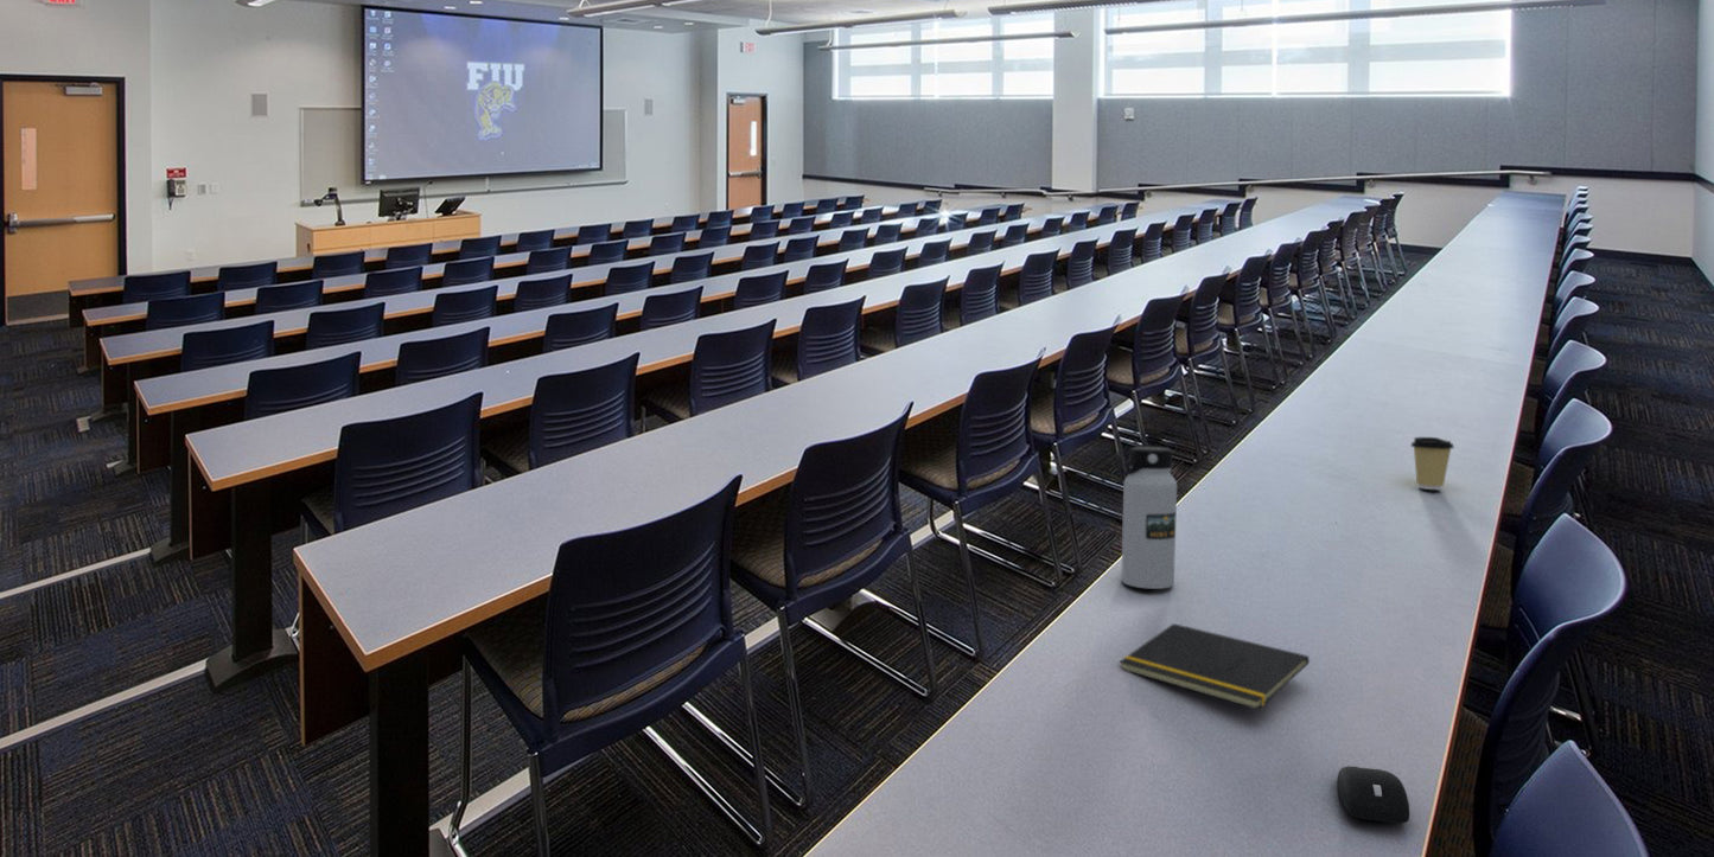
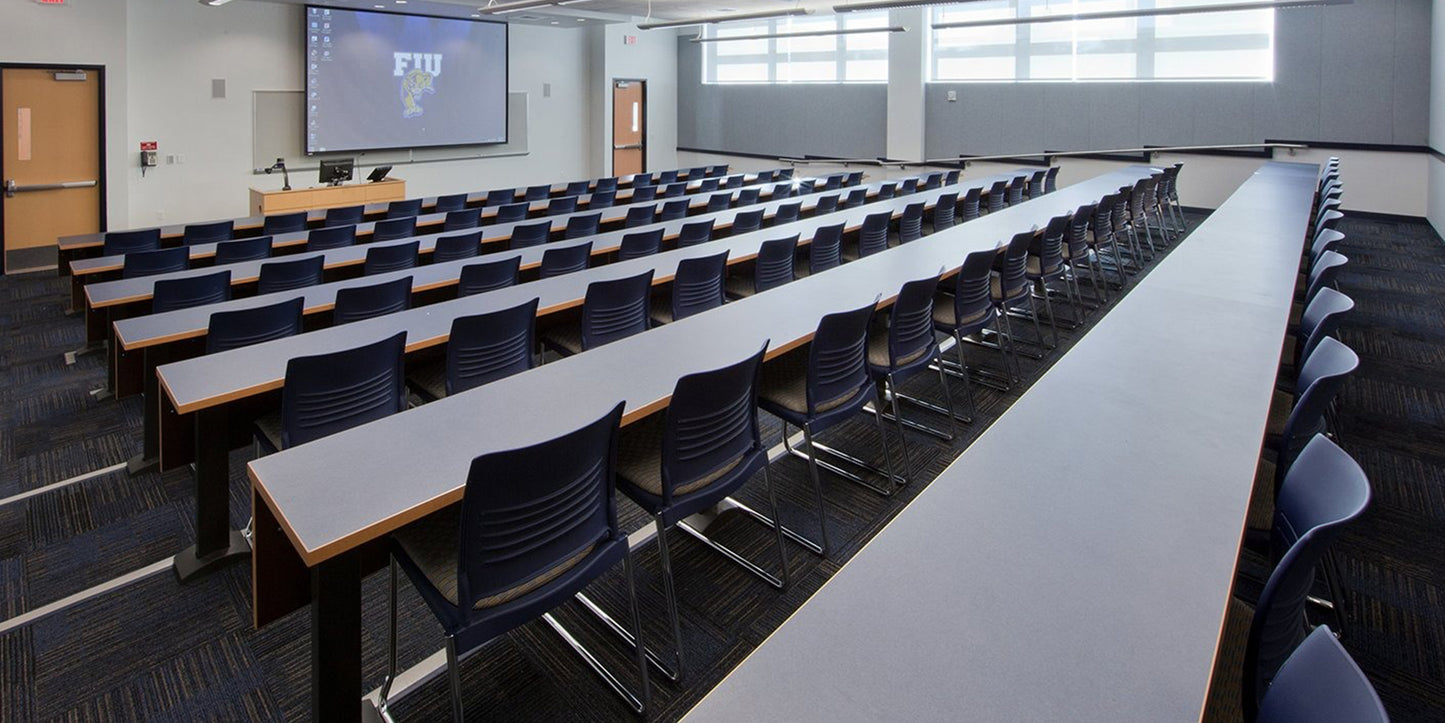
- computer mouse [1336,766,1410,824]
- coffee cup [1409,436,1455,491]
- water bottle [1120,446,1178,590]
- notepad [1119,622,1311,711]
